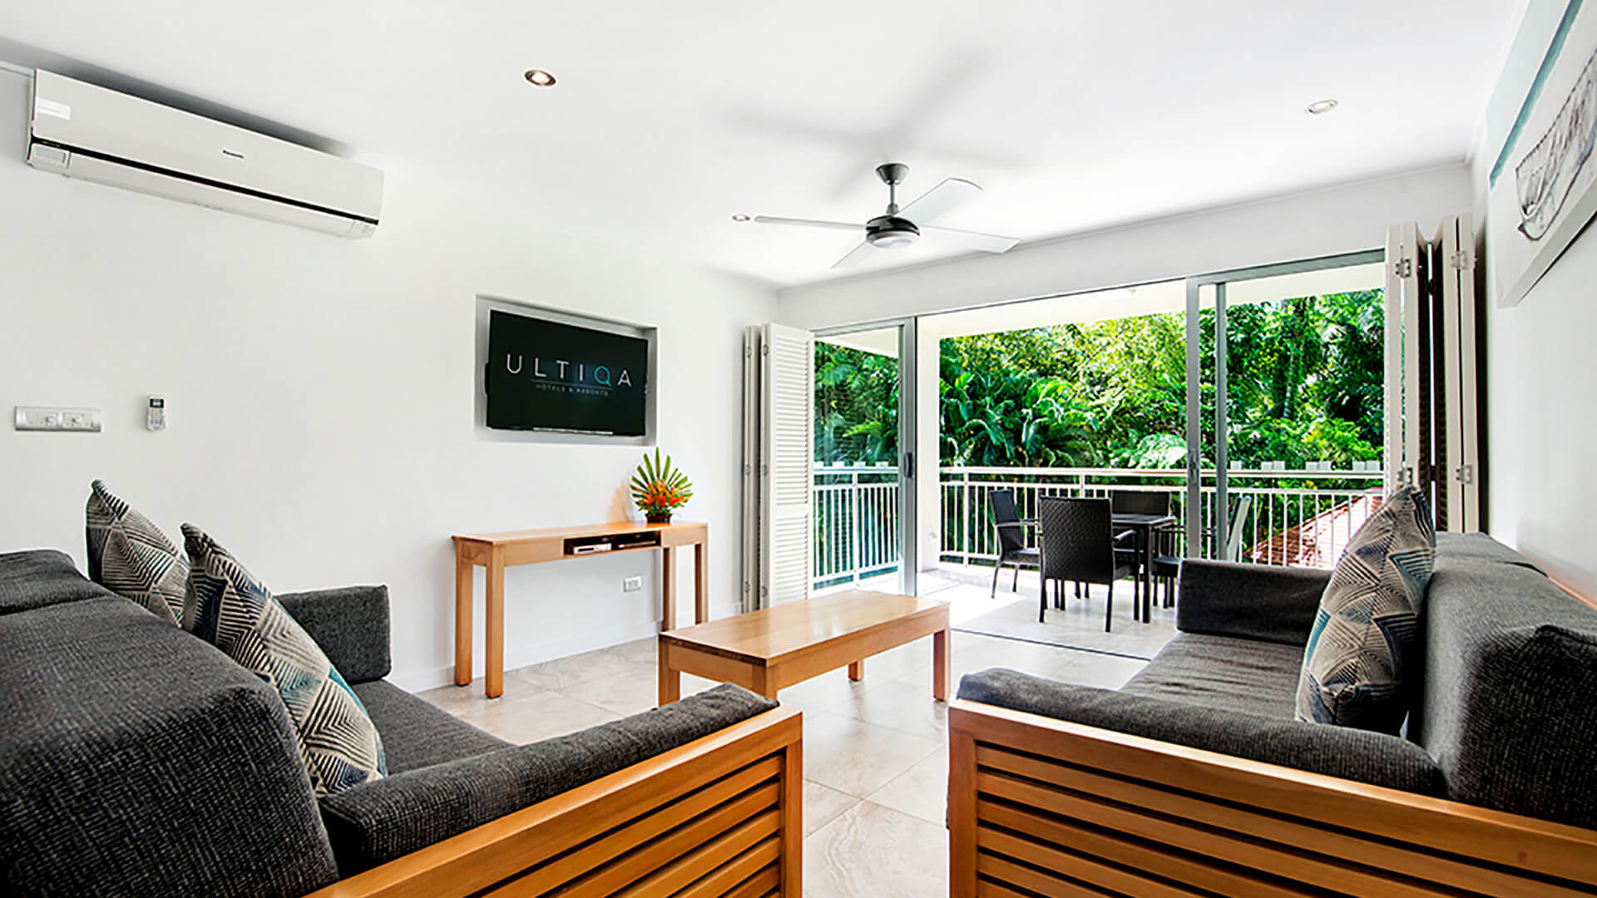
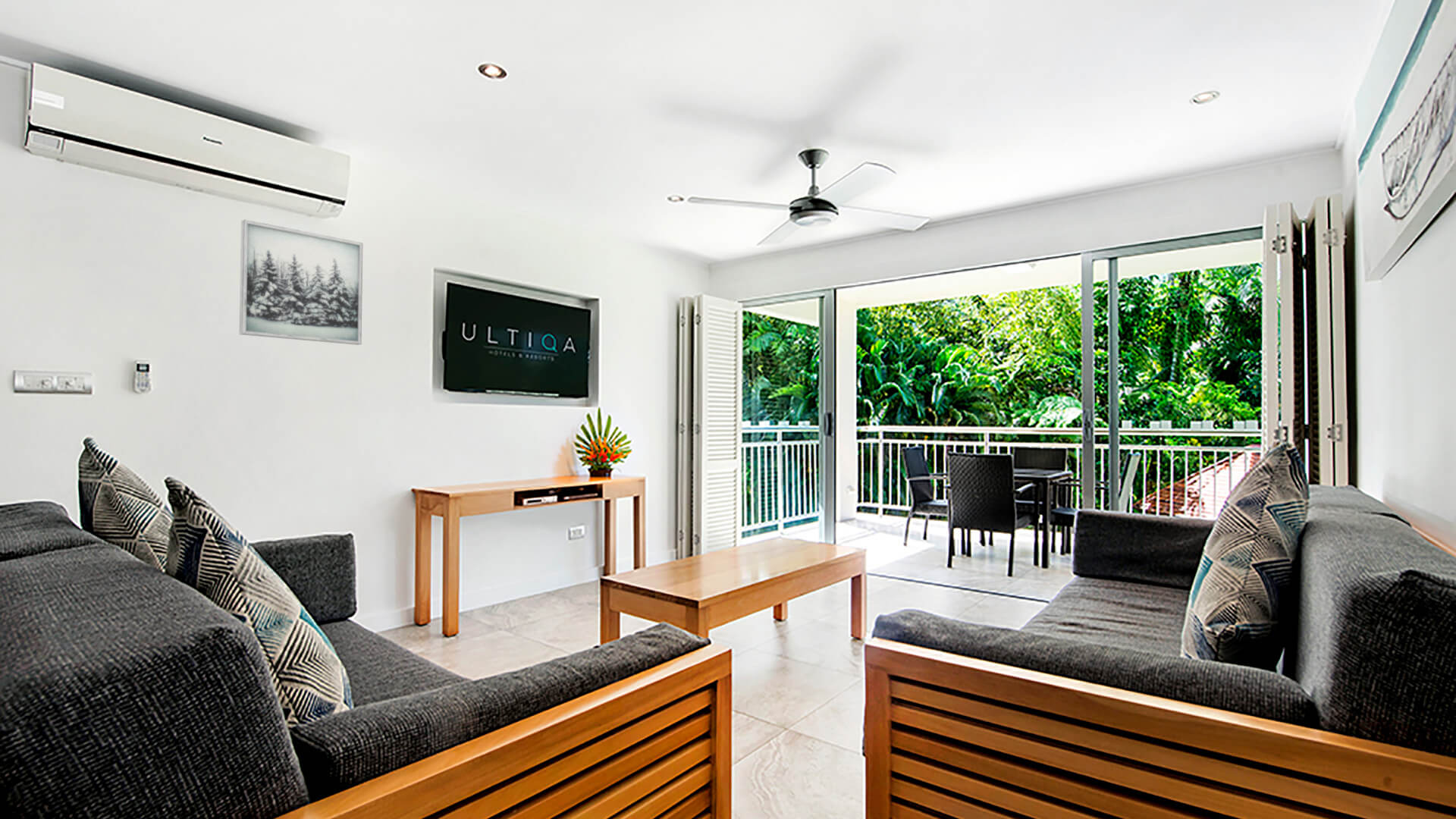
+ wall art [238,219,363,346]
